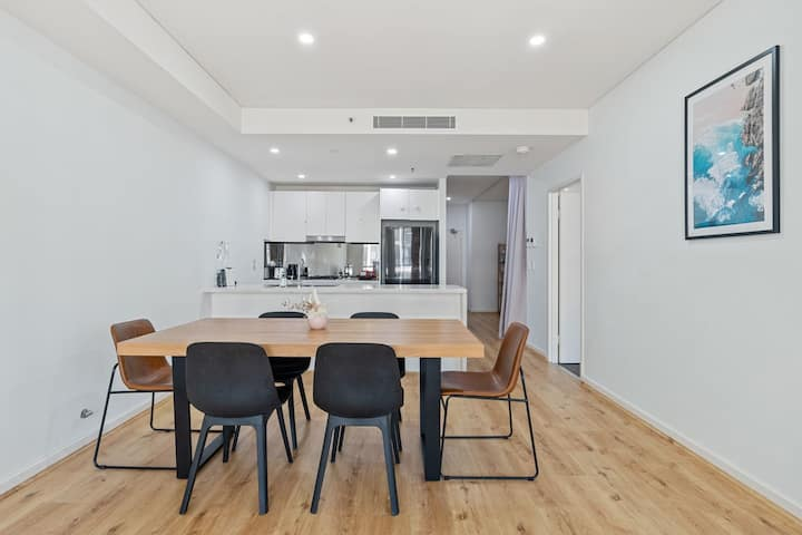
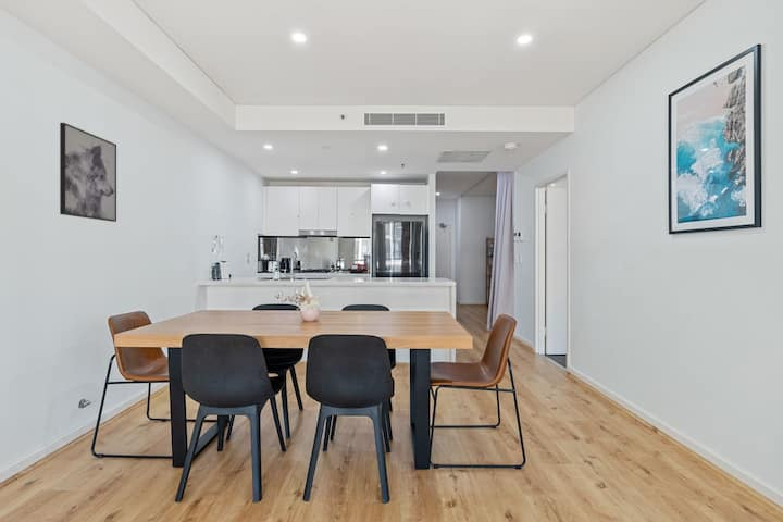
+ wall art [59,122,117,223]
